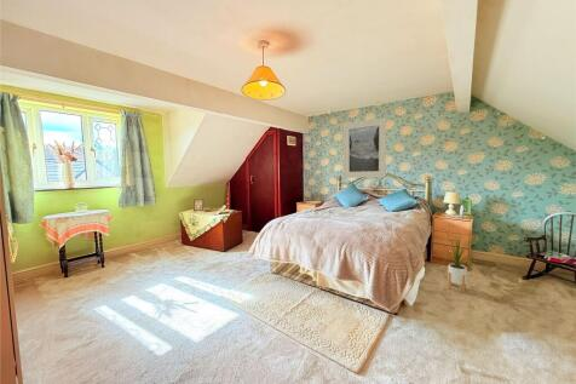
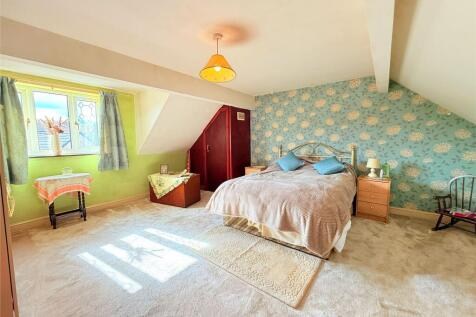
- house plant [438,228,479,294]
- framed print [342,116,387,179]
